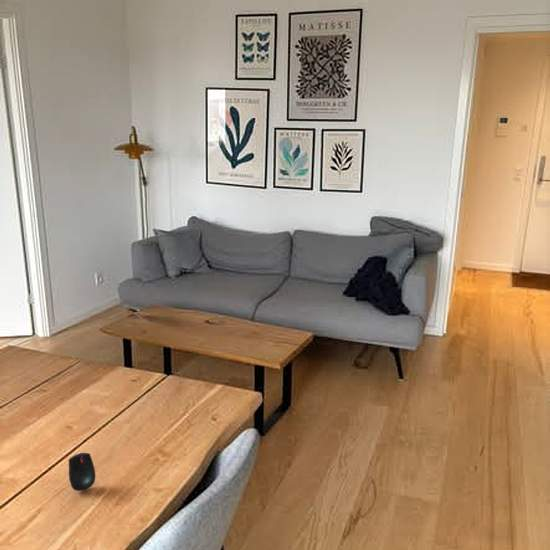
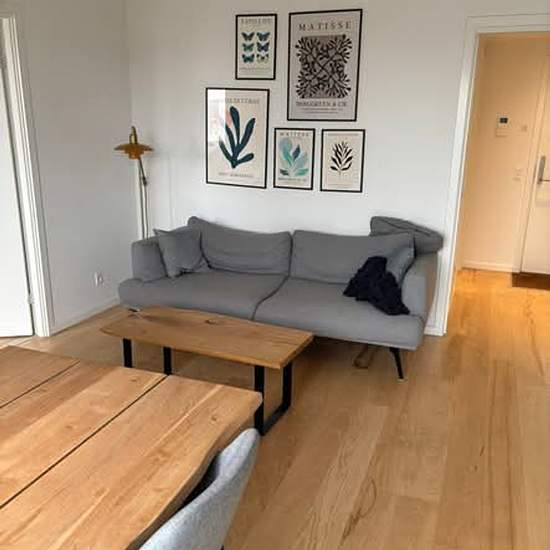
- mouse [68,452,96,492]
